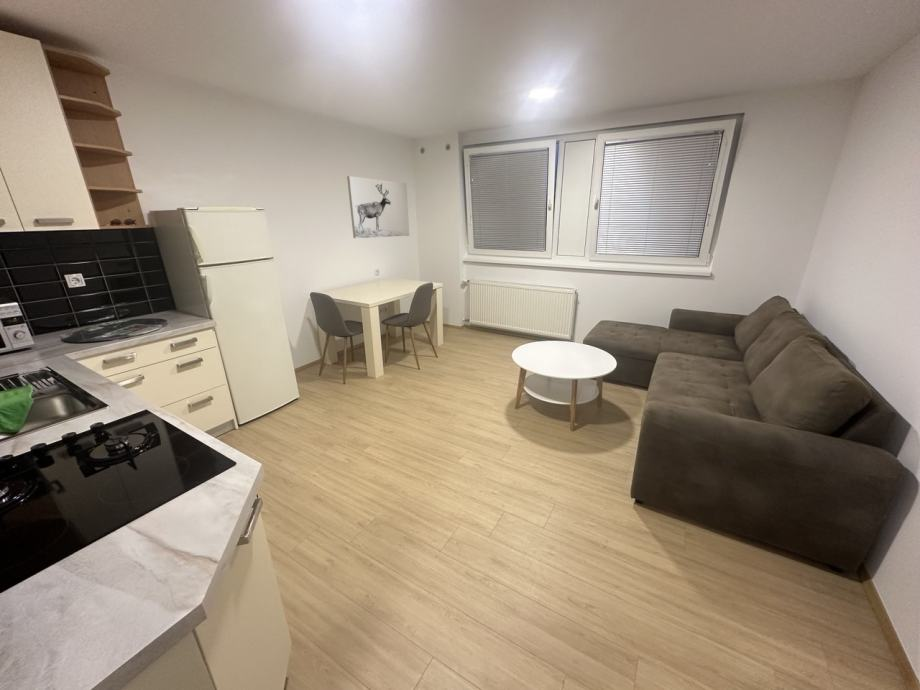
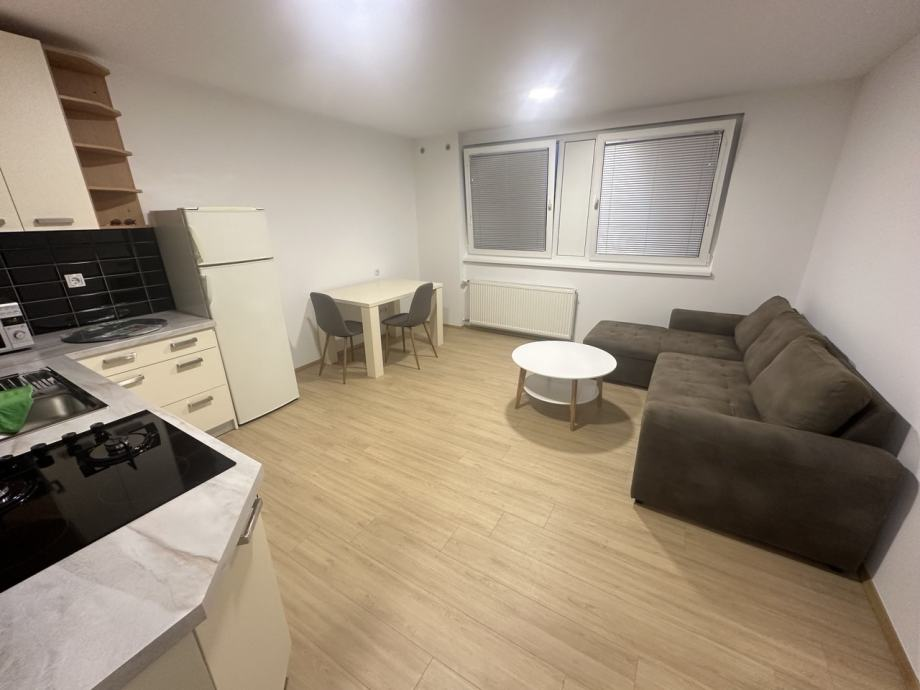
- wall art [346,175,410,239]
